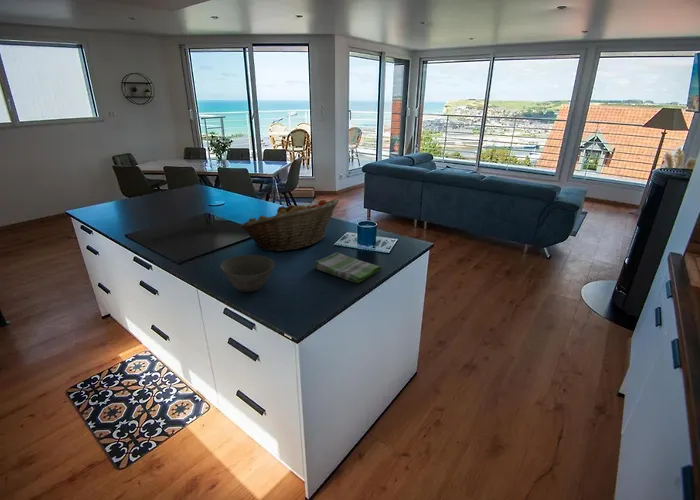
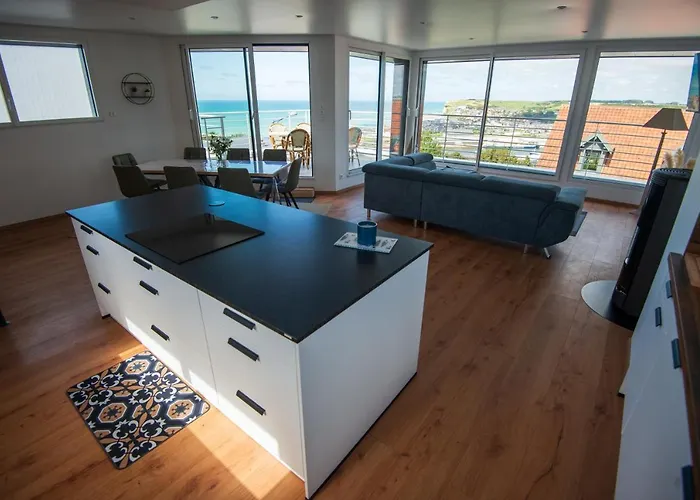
- dish towel [313,251,382,284]
- fruit basket [239,199,340,252]
- bowl [219,254,276,293]
